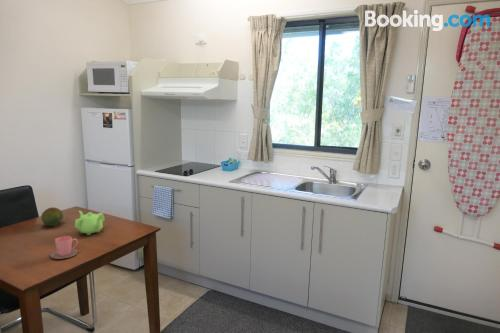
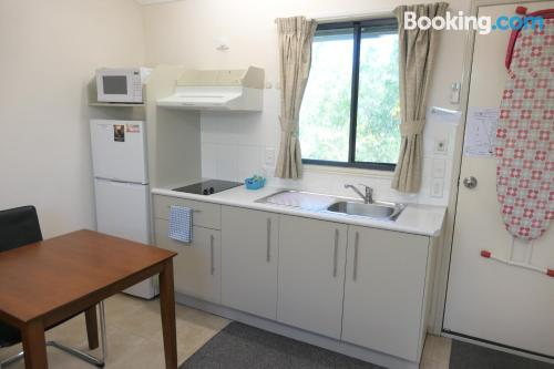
- cup [49,235,79,260]
- teapot [73,210,106,236]
- fruit [40,206,64,227]
